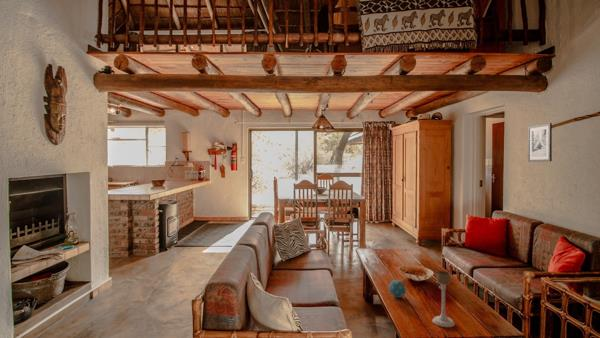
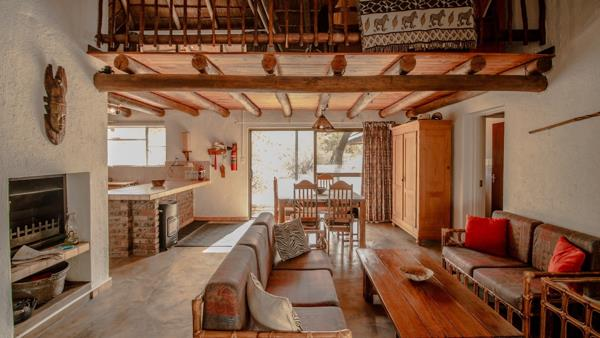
- candle holder [432,270,456,328]
- decorative egg [388,279,407,299]
- wall art [527,122,553,163]
